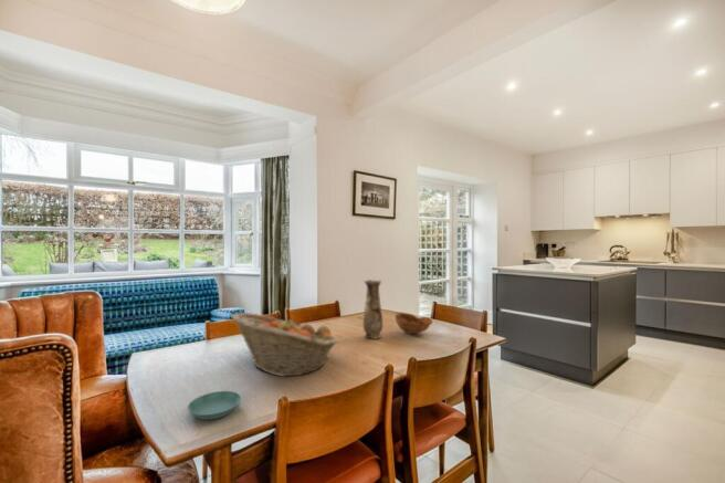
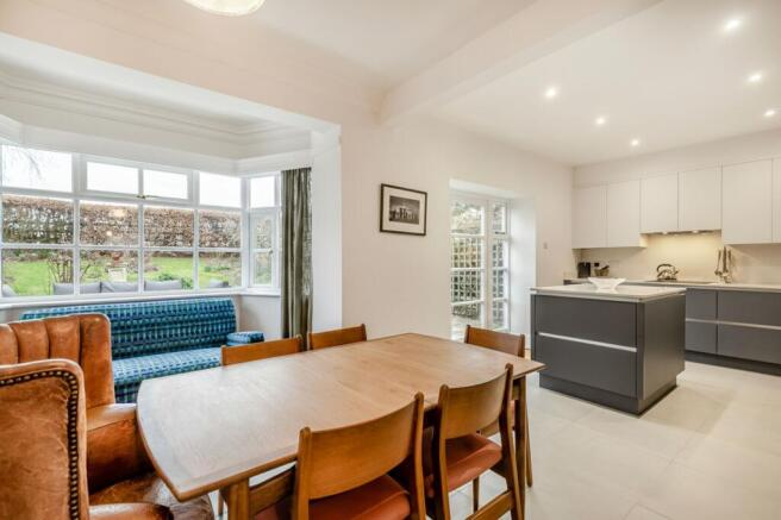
- fruit basket [231,312,339,378]
- bowl [393,312,434,335]
- saucer [187,390,242,421]
- vase [362,279,383,340]
